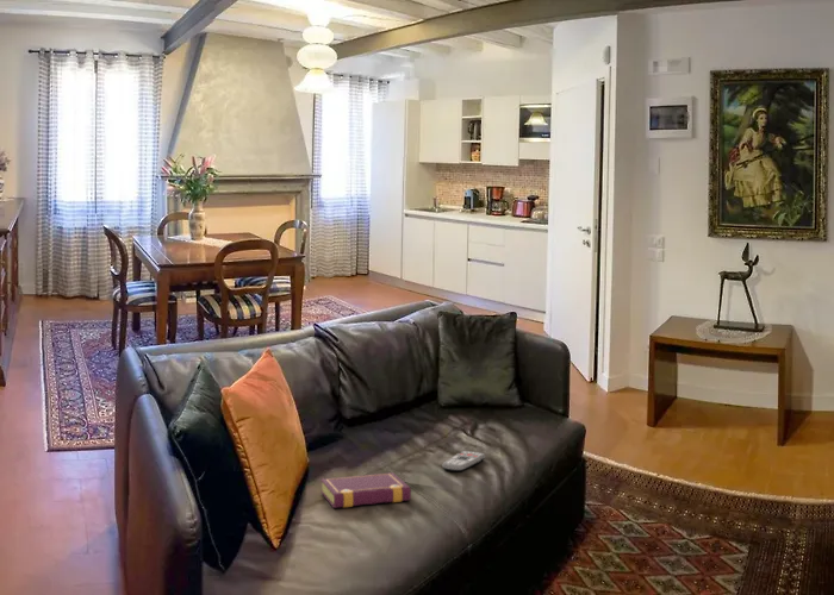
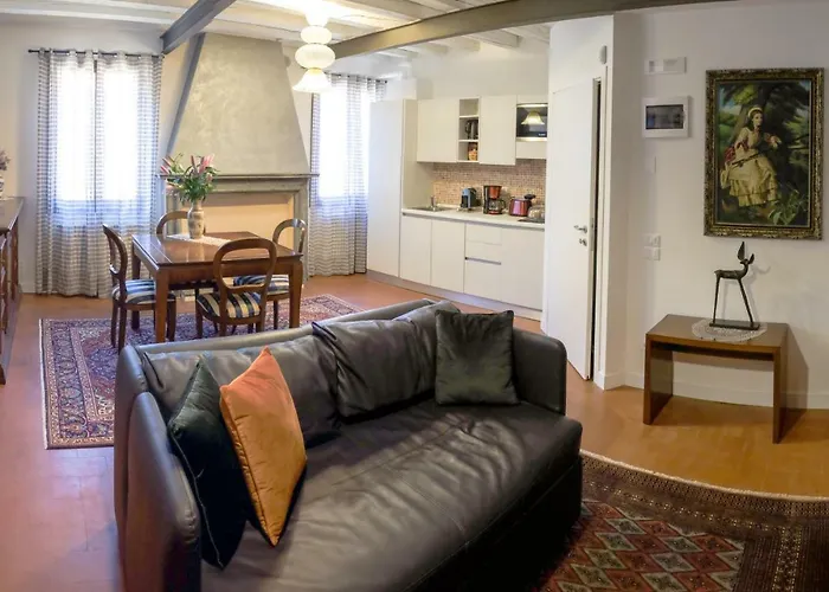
- book [319,471,412,509]
- remote control [441,450,486,472]
